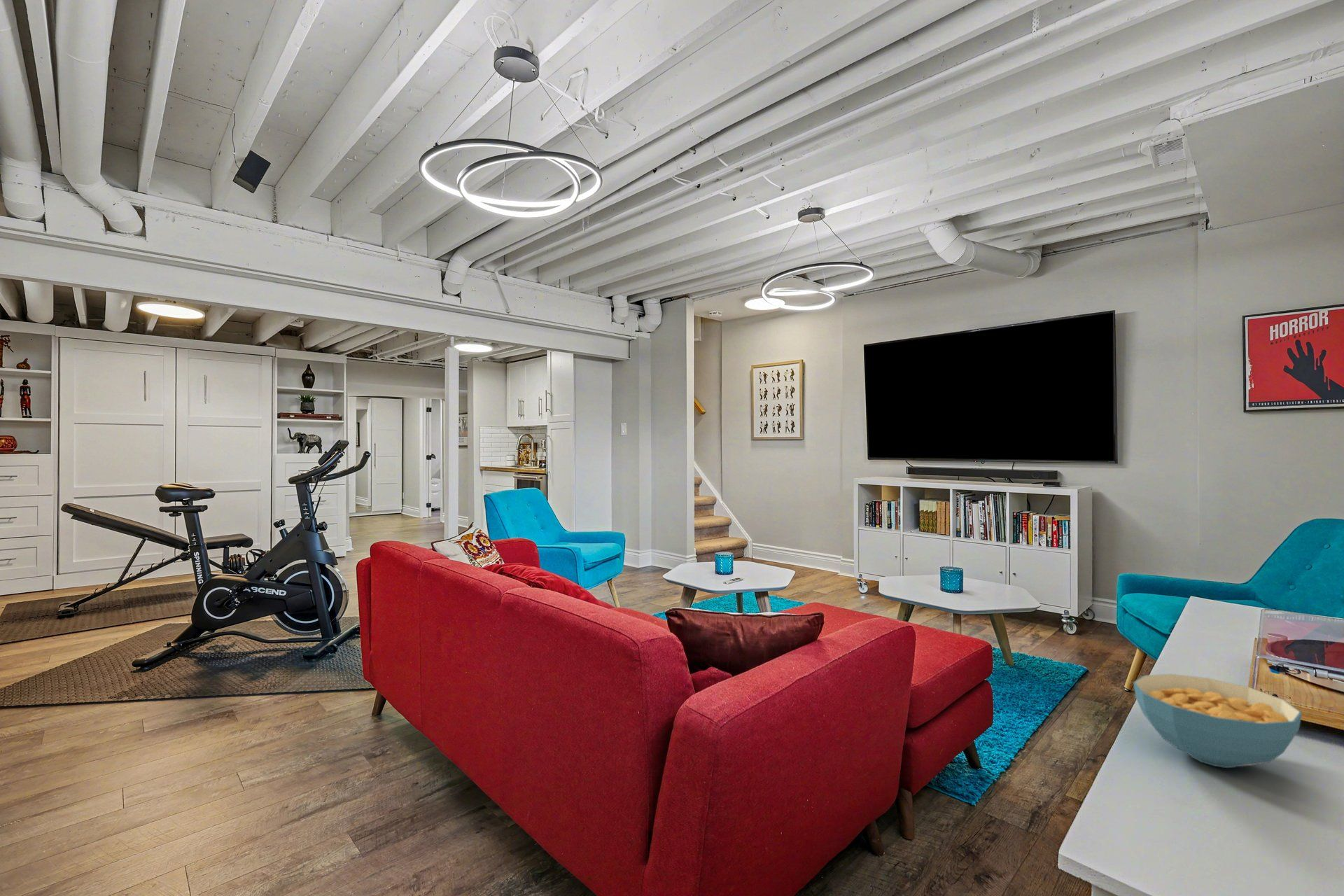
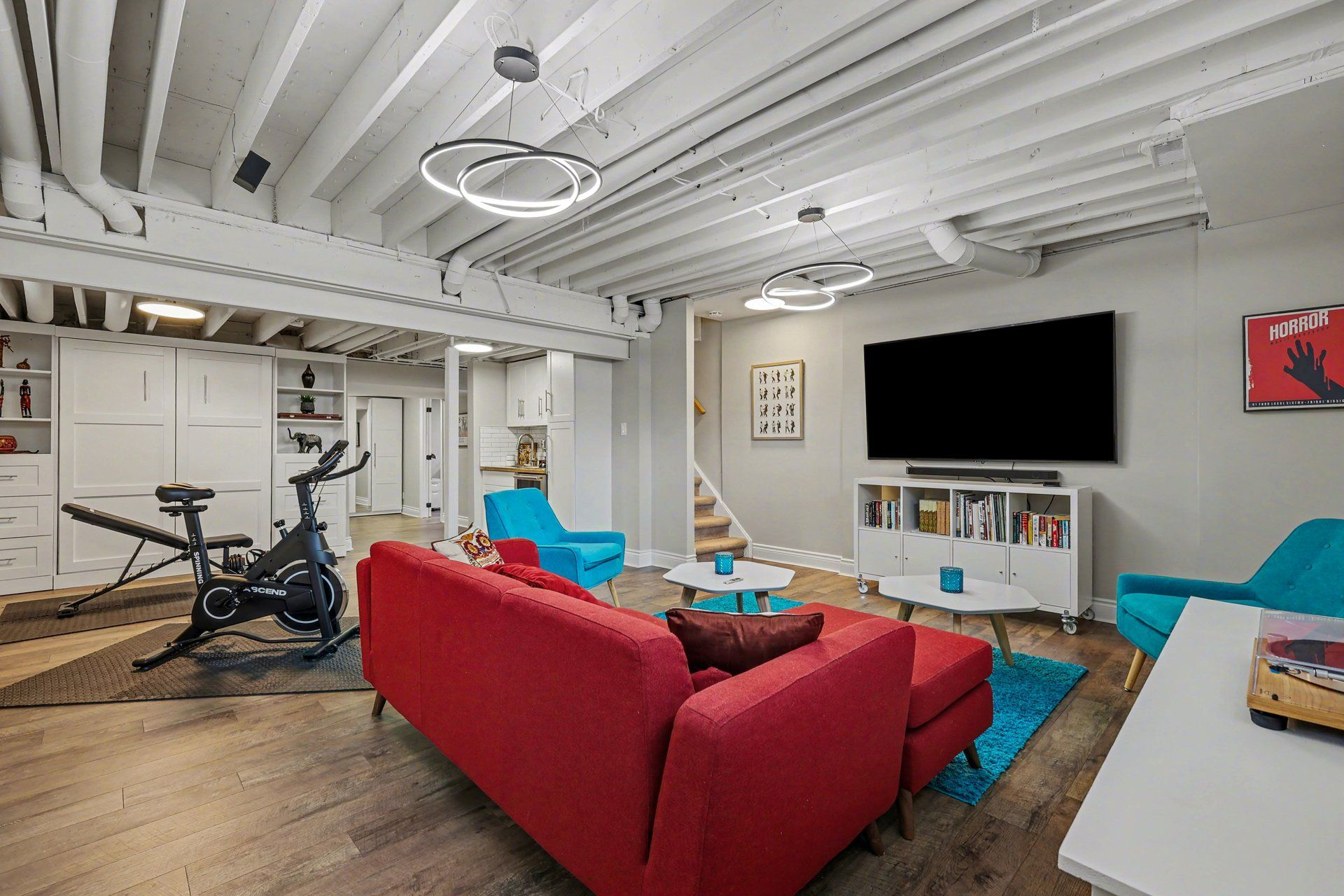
- cereal bowl [1133,673,1303,769]
